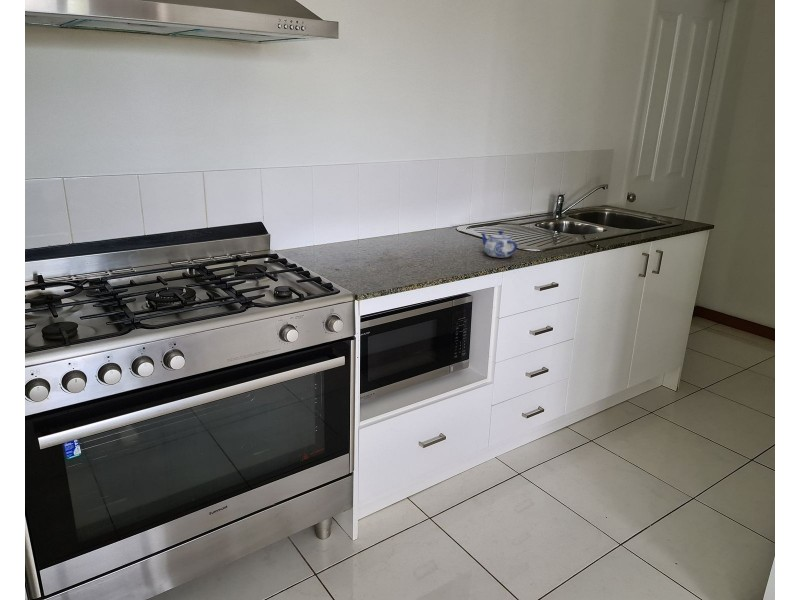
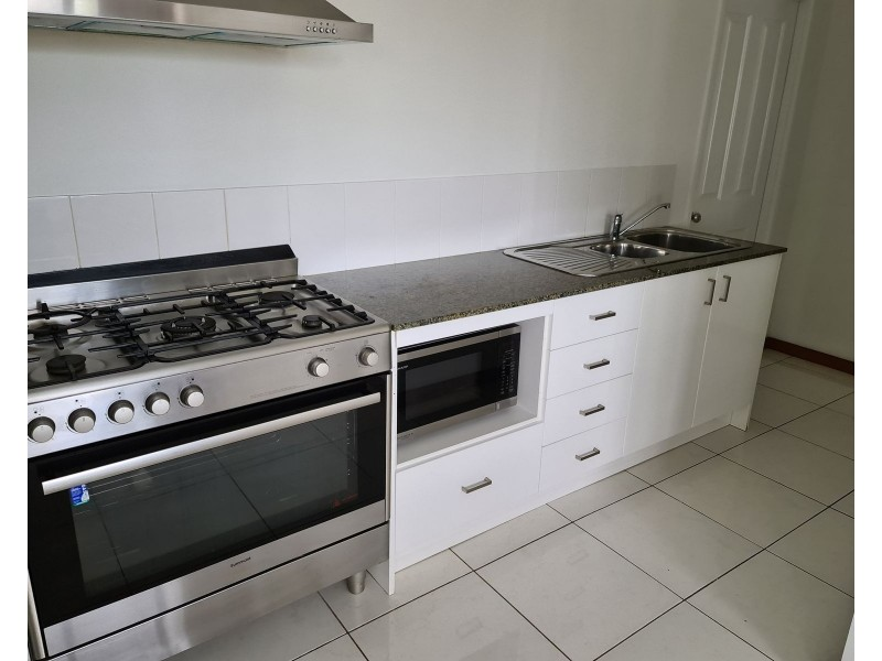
- teapot [480,230,518,258]
